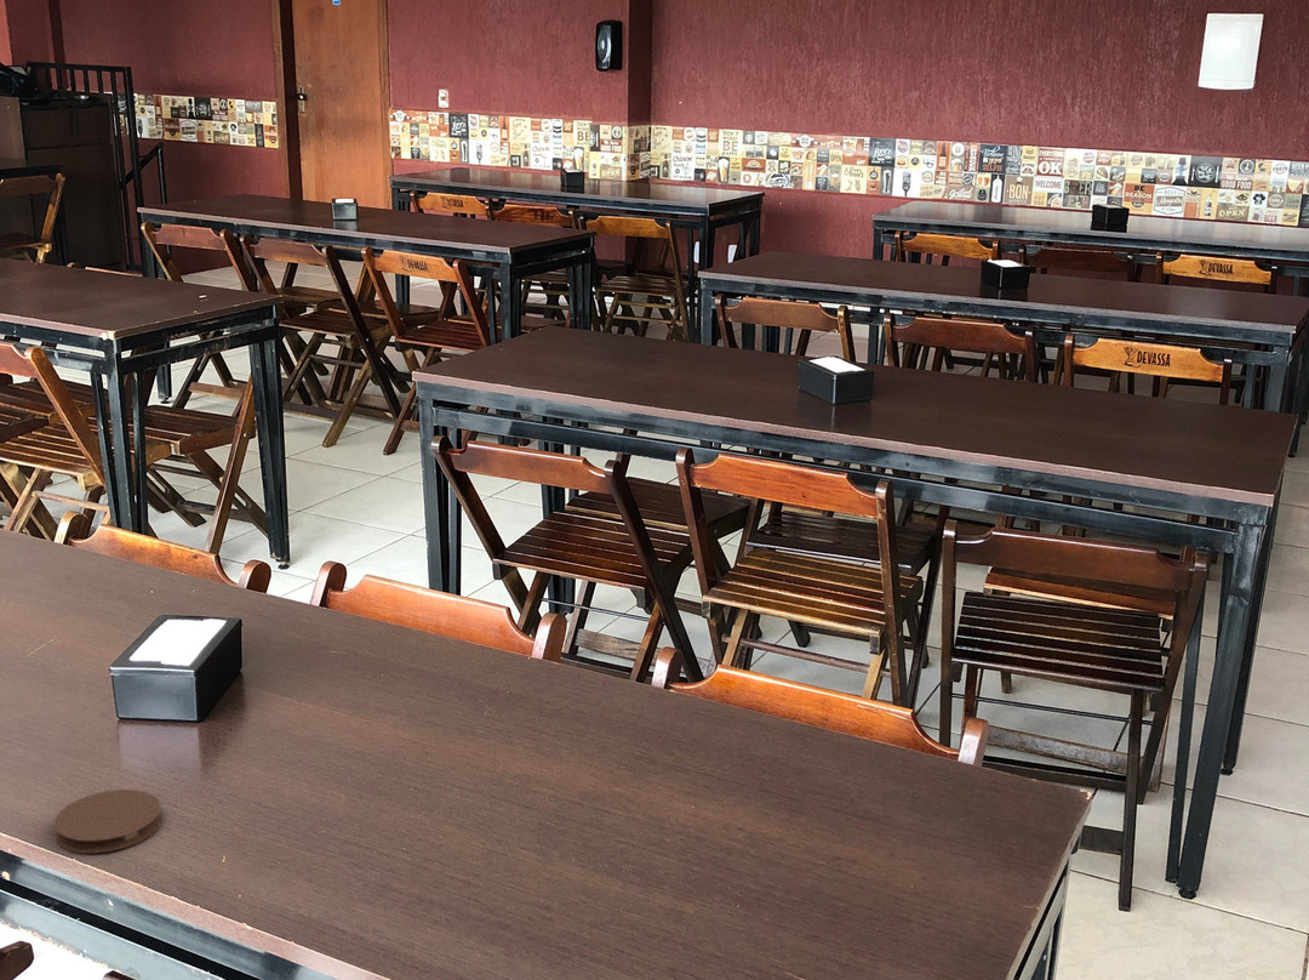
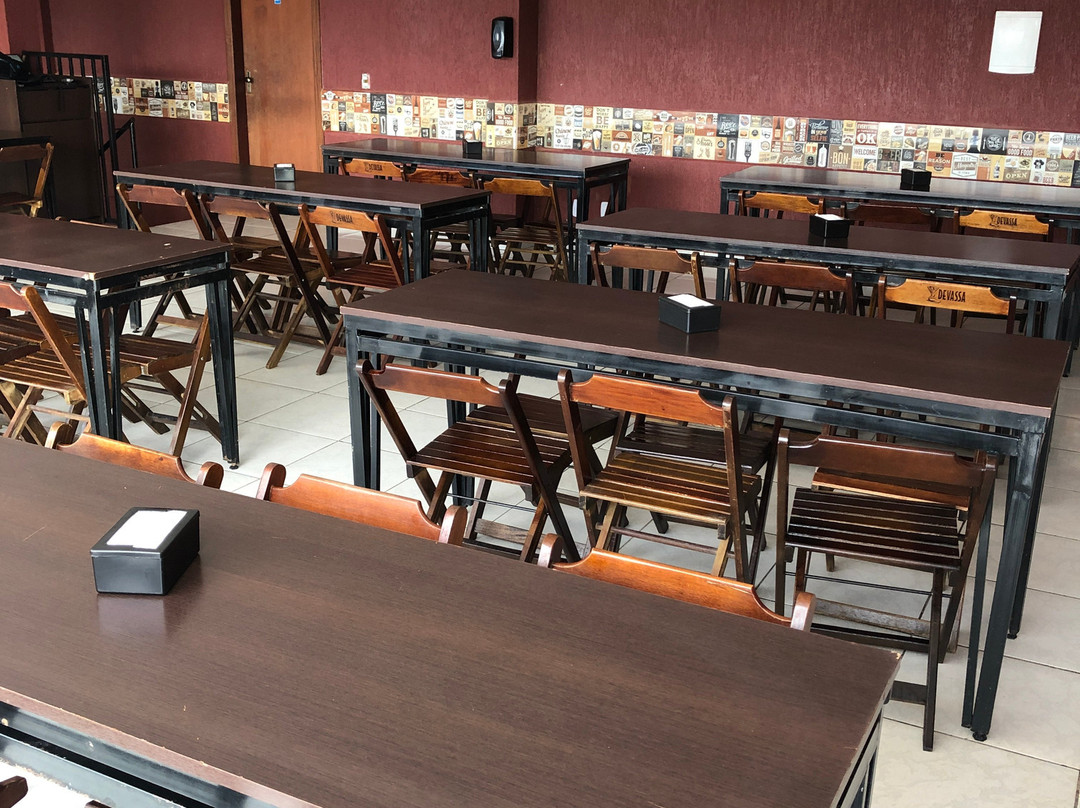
- coaster [53,788,162,854]
